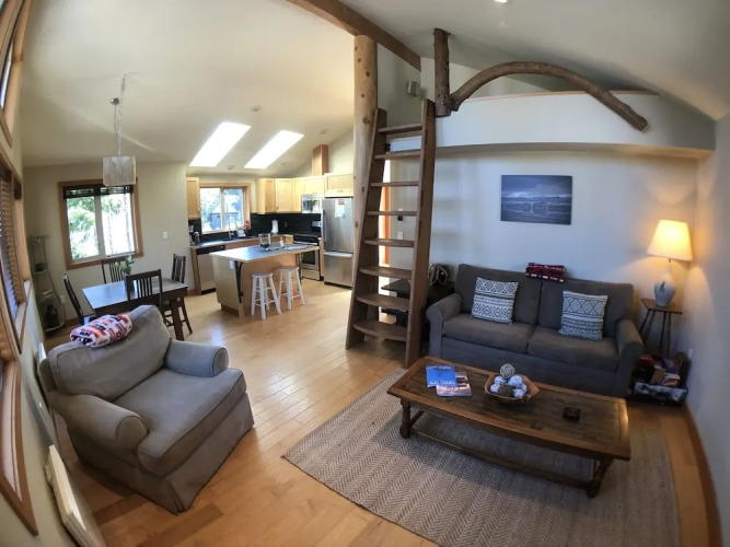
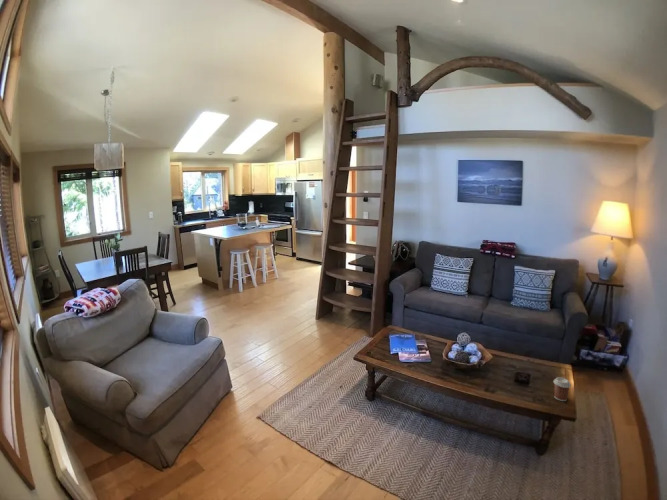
+ coffee cup [552,376,572,402]
